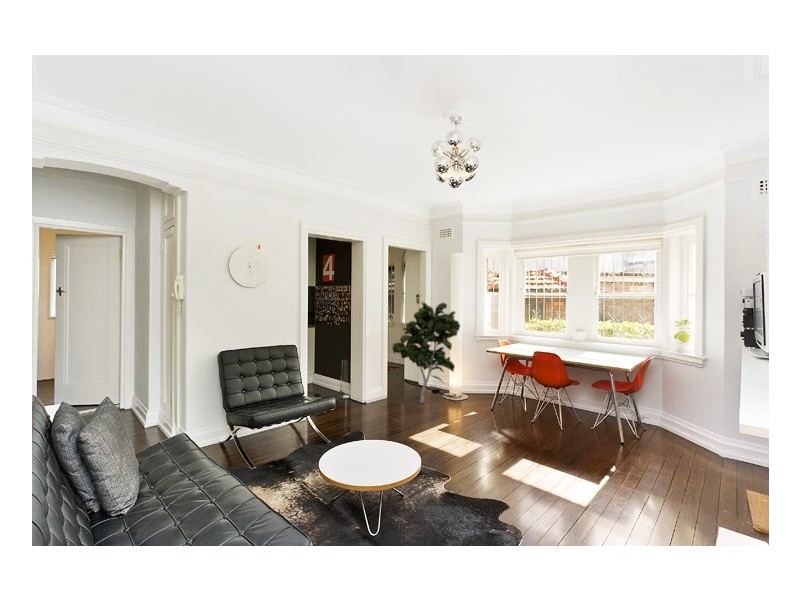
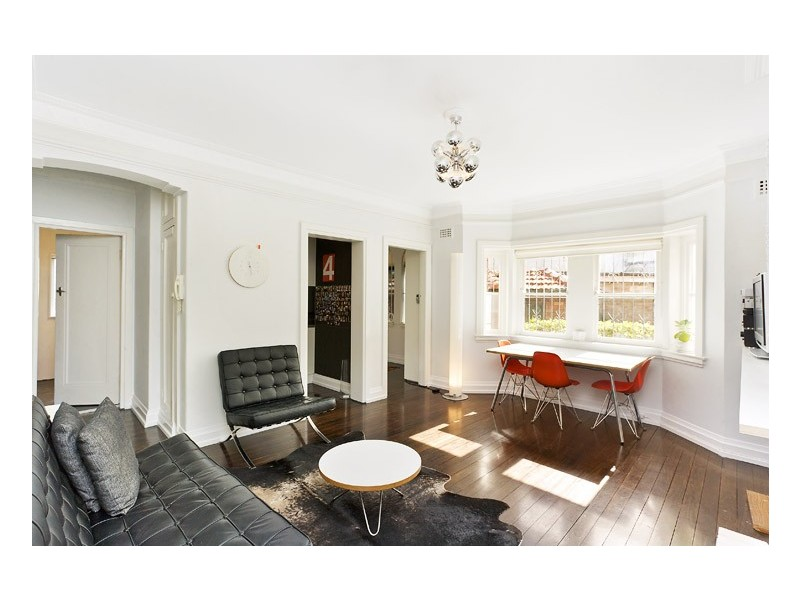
- indoor plant [391,301,461,404]
